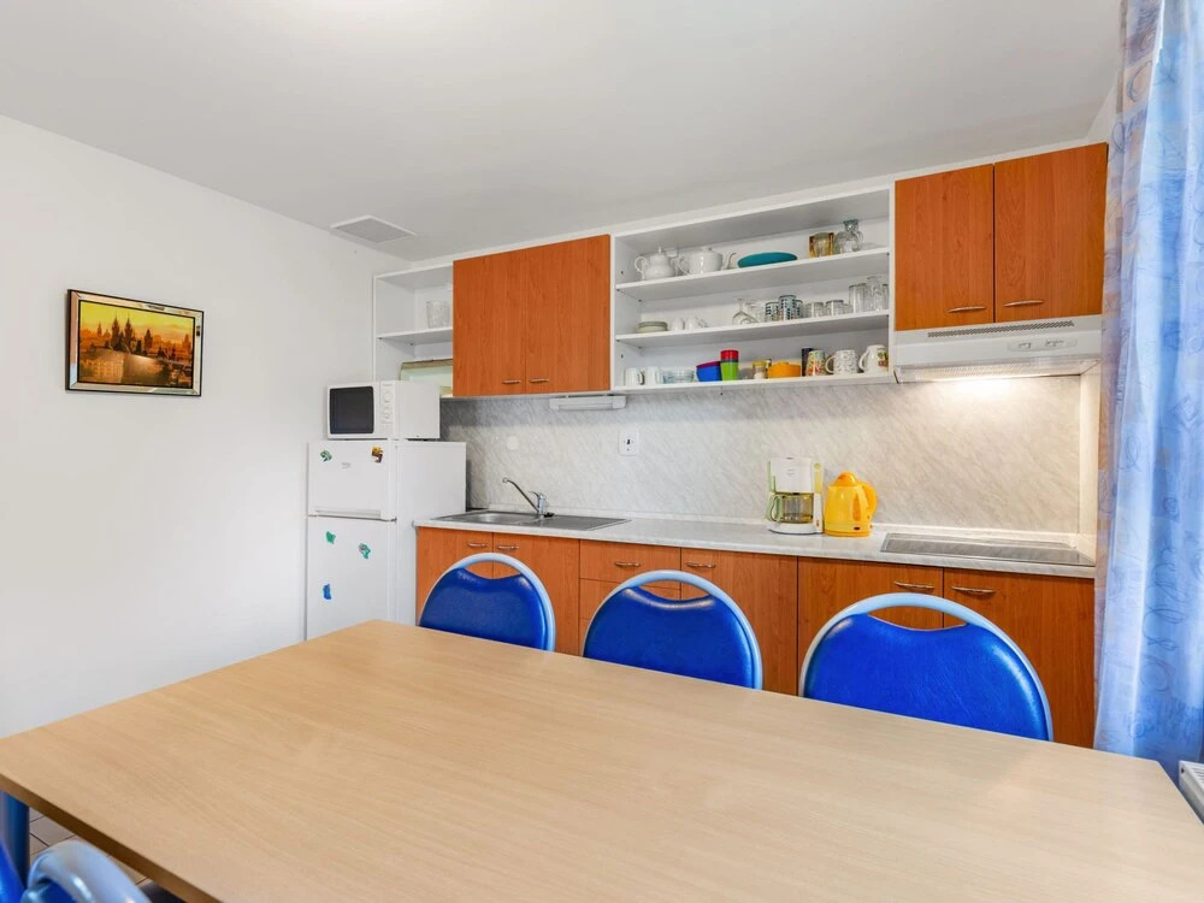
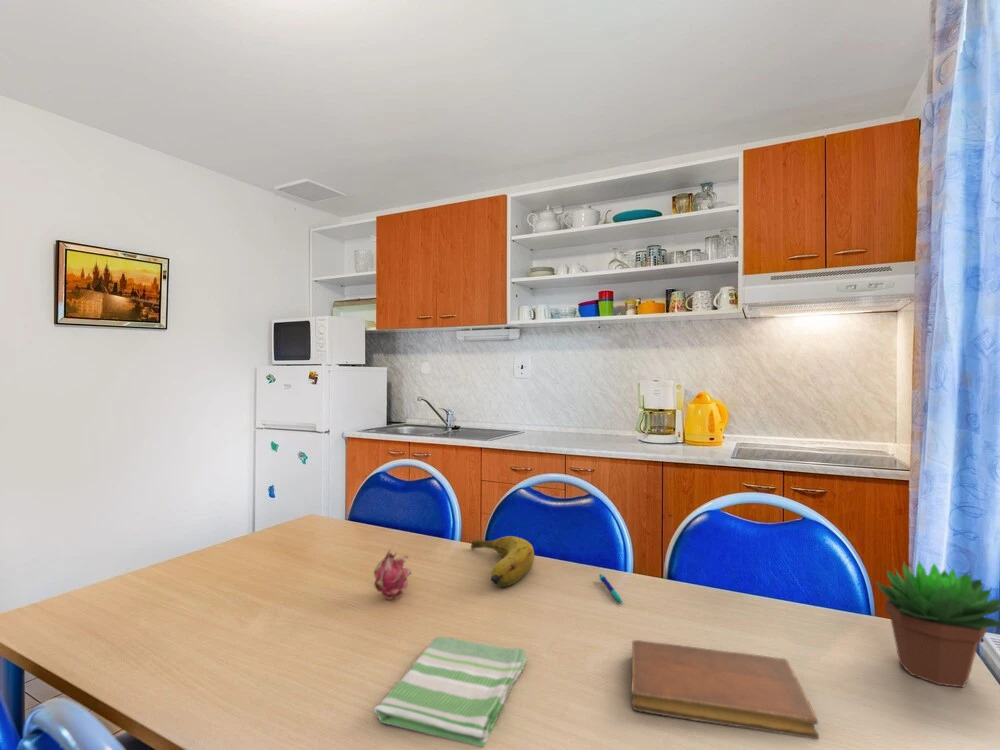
+ fruit [373,547,413,602]
+ banana [470,535,535,588]
+ pen [598,573,623,605]
+ notebook [630,639,820,740]
+ succulent plant [874,559,1000,688]
+ dish towel [373,636,528,748]
